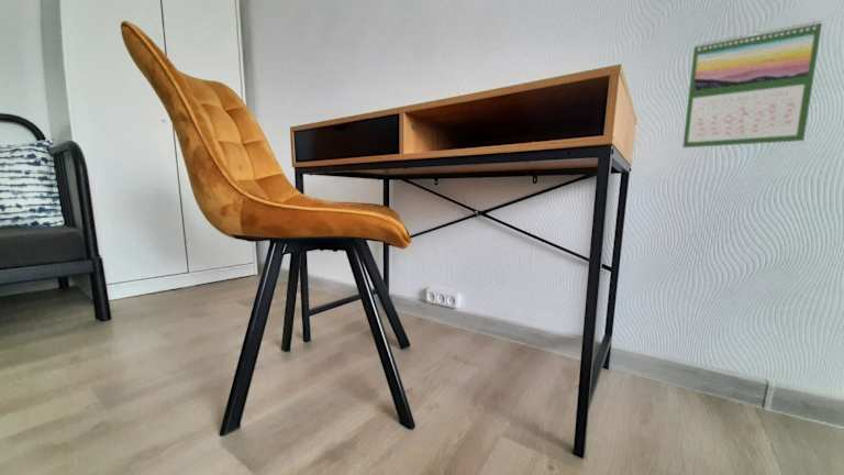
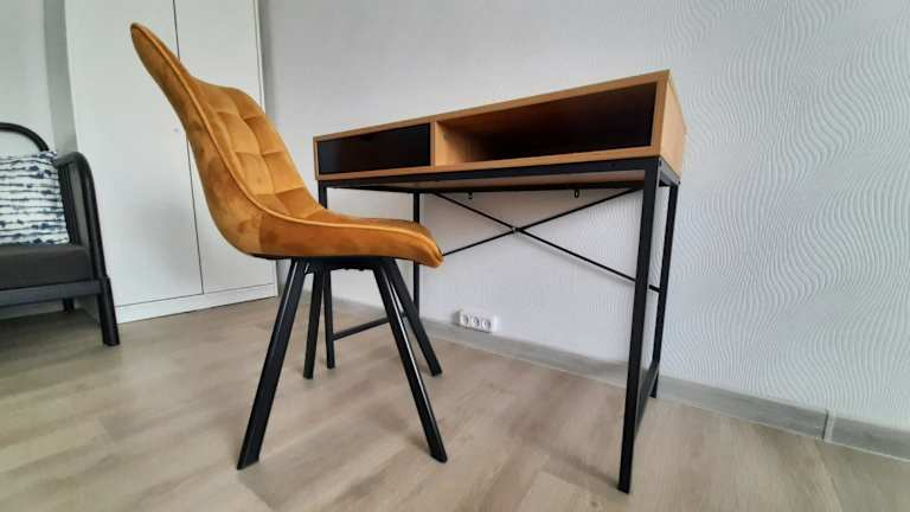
- calendar [681,19,823,148]
